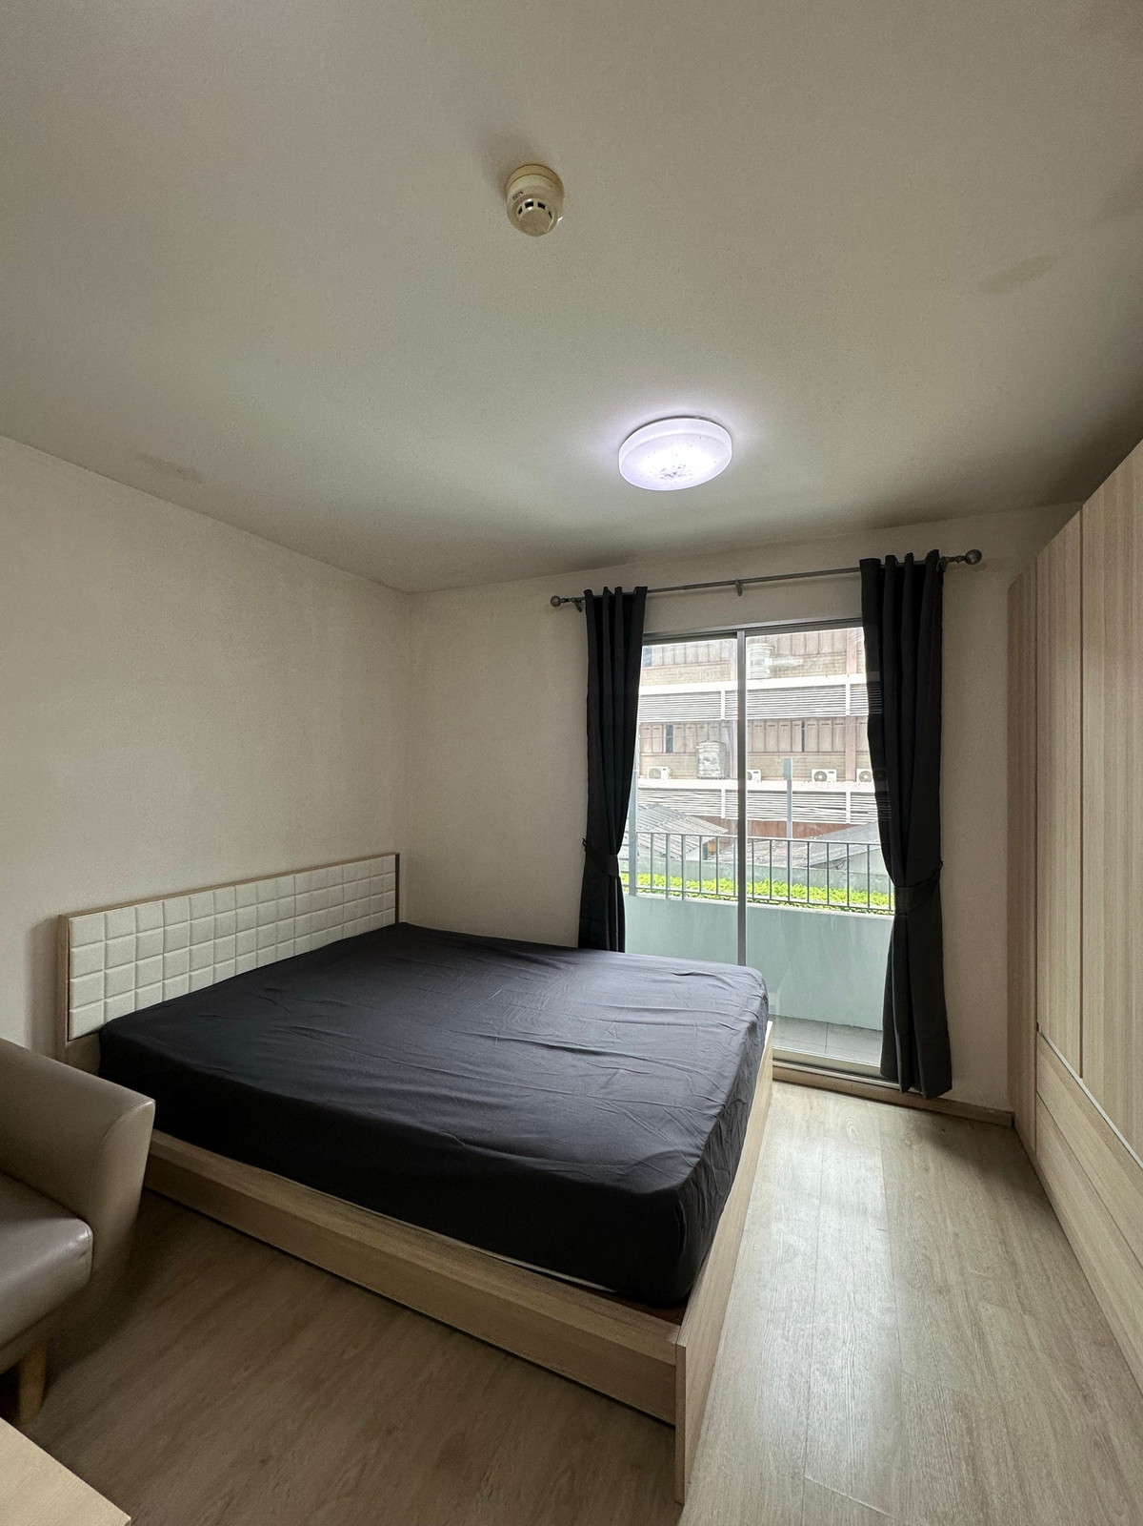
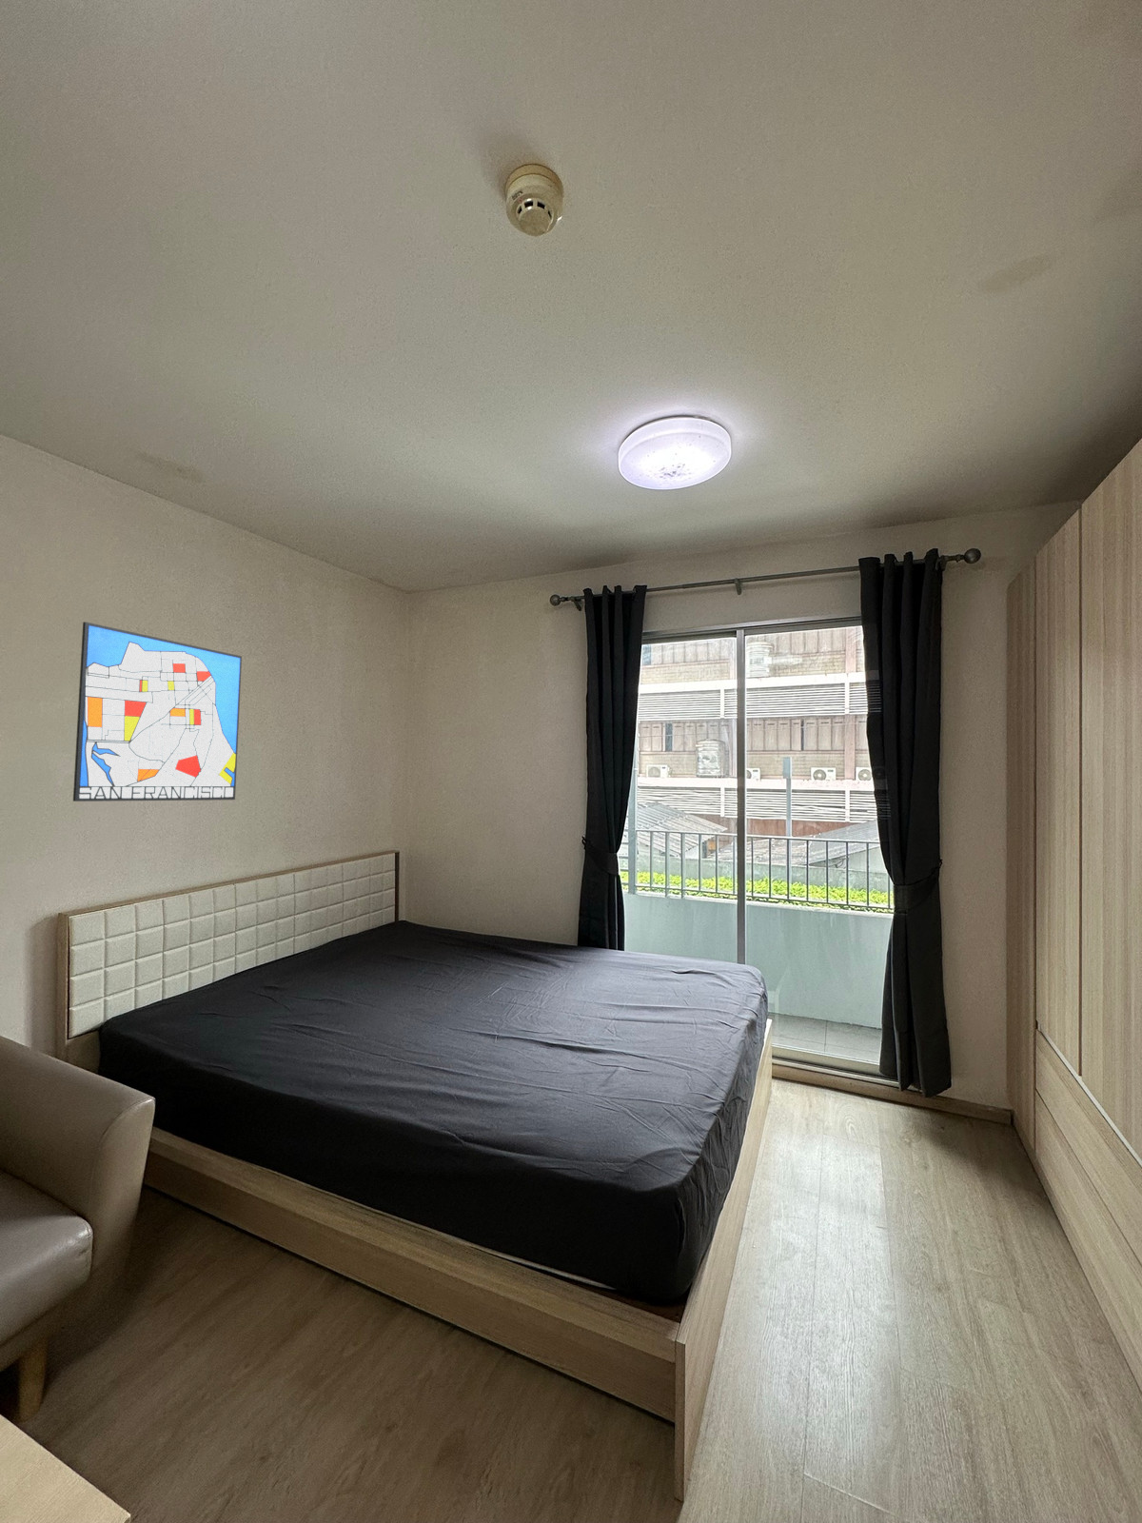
+ wall art [72,621,242,802]
